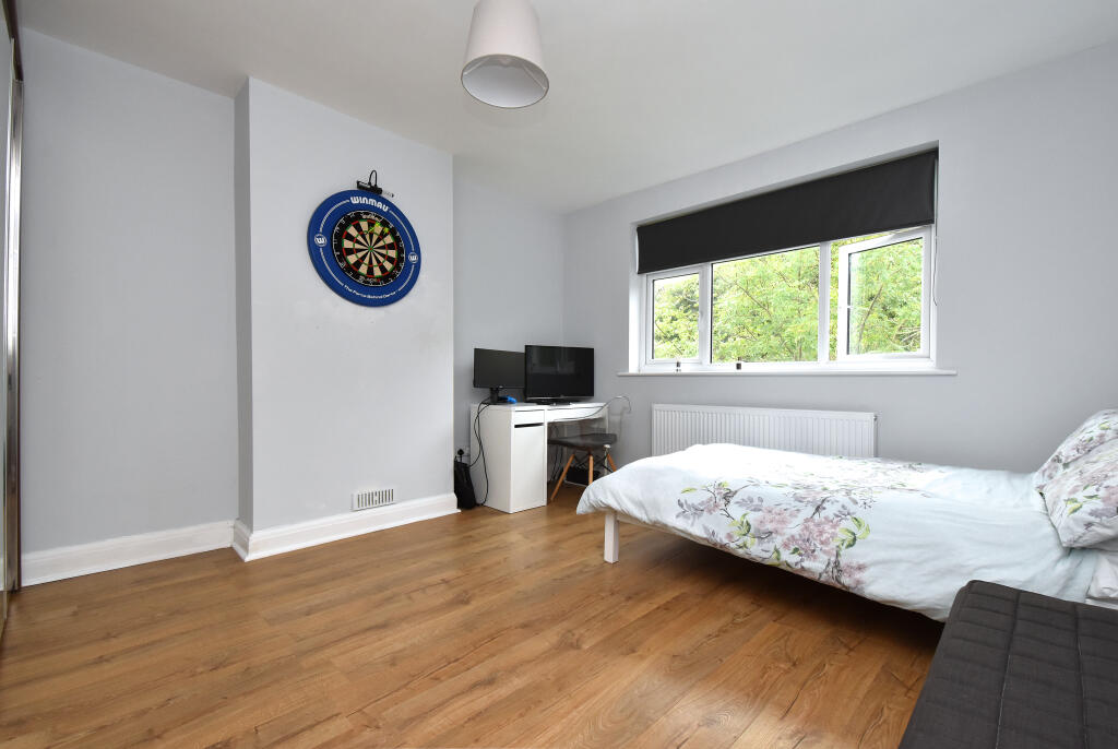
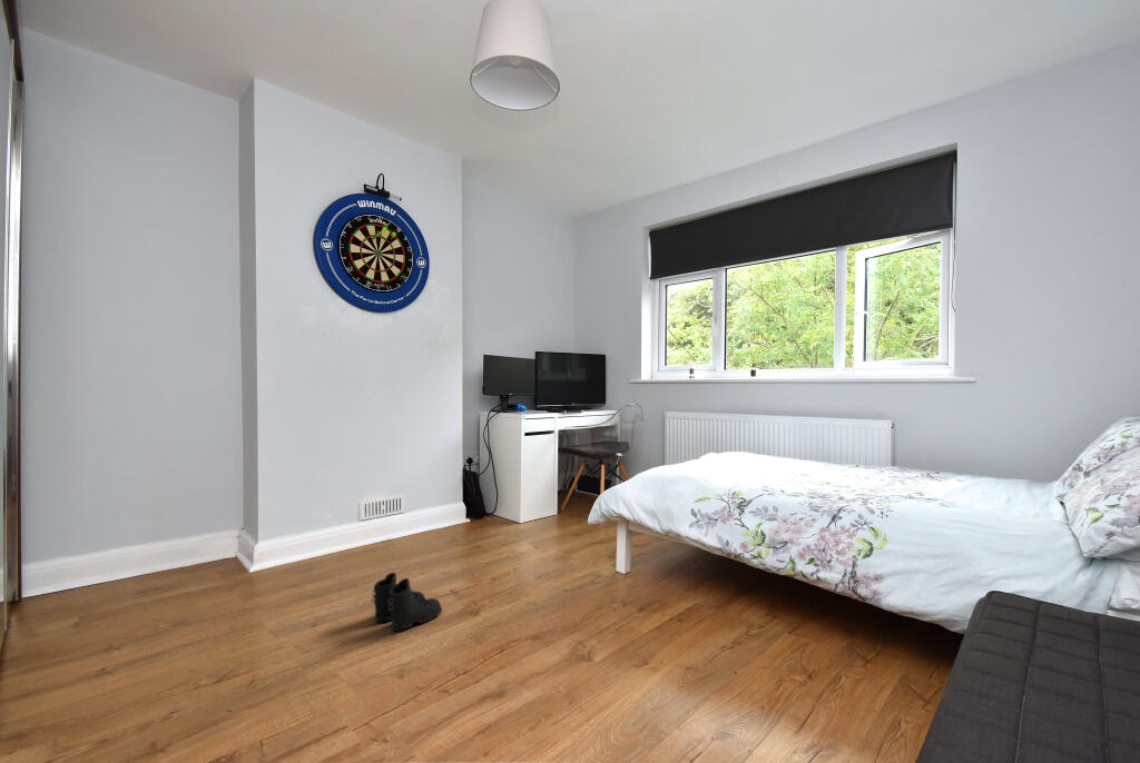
+ boots [371,572,443,632]
